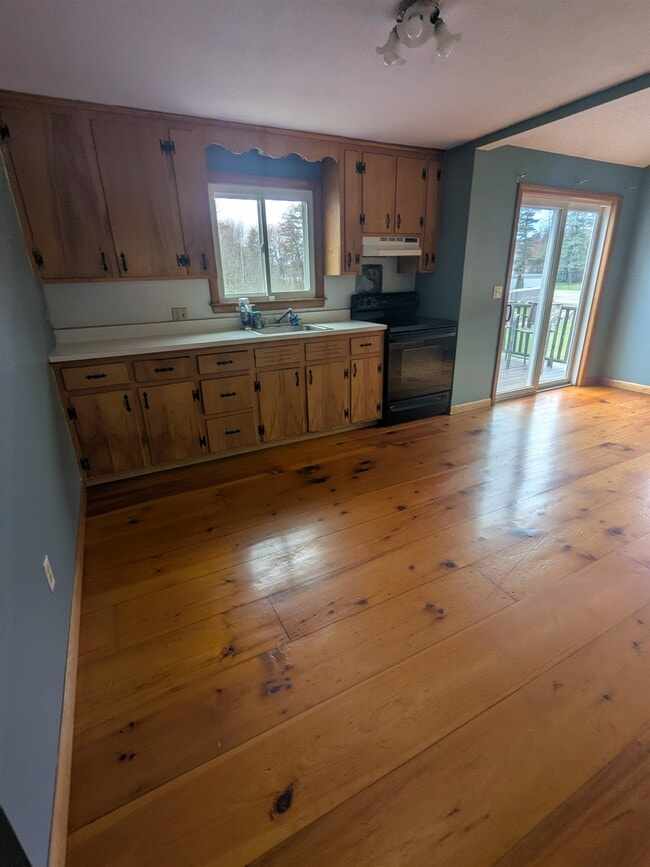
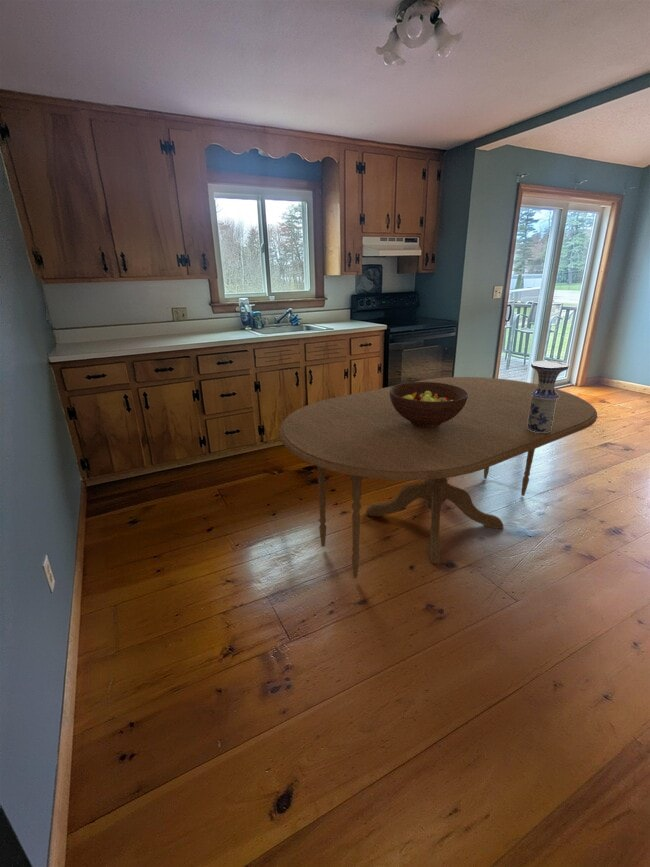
+ vase [527,360,570,432]
+ dining table [278,376,598,579]
+ fruit bowl [389,381,468,428]
